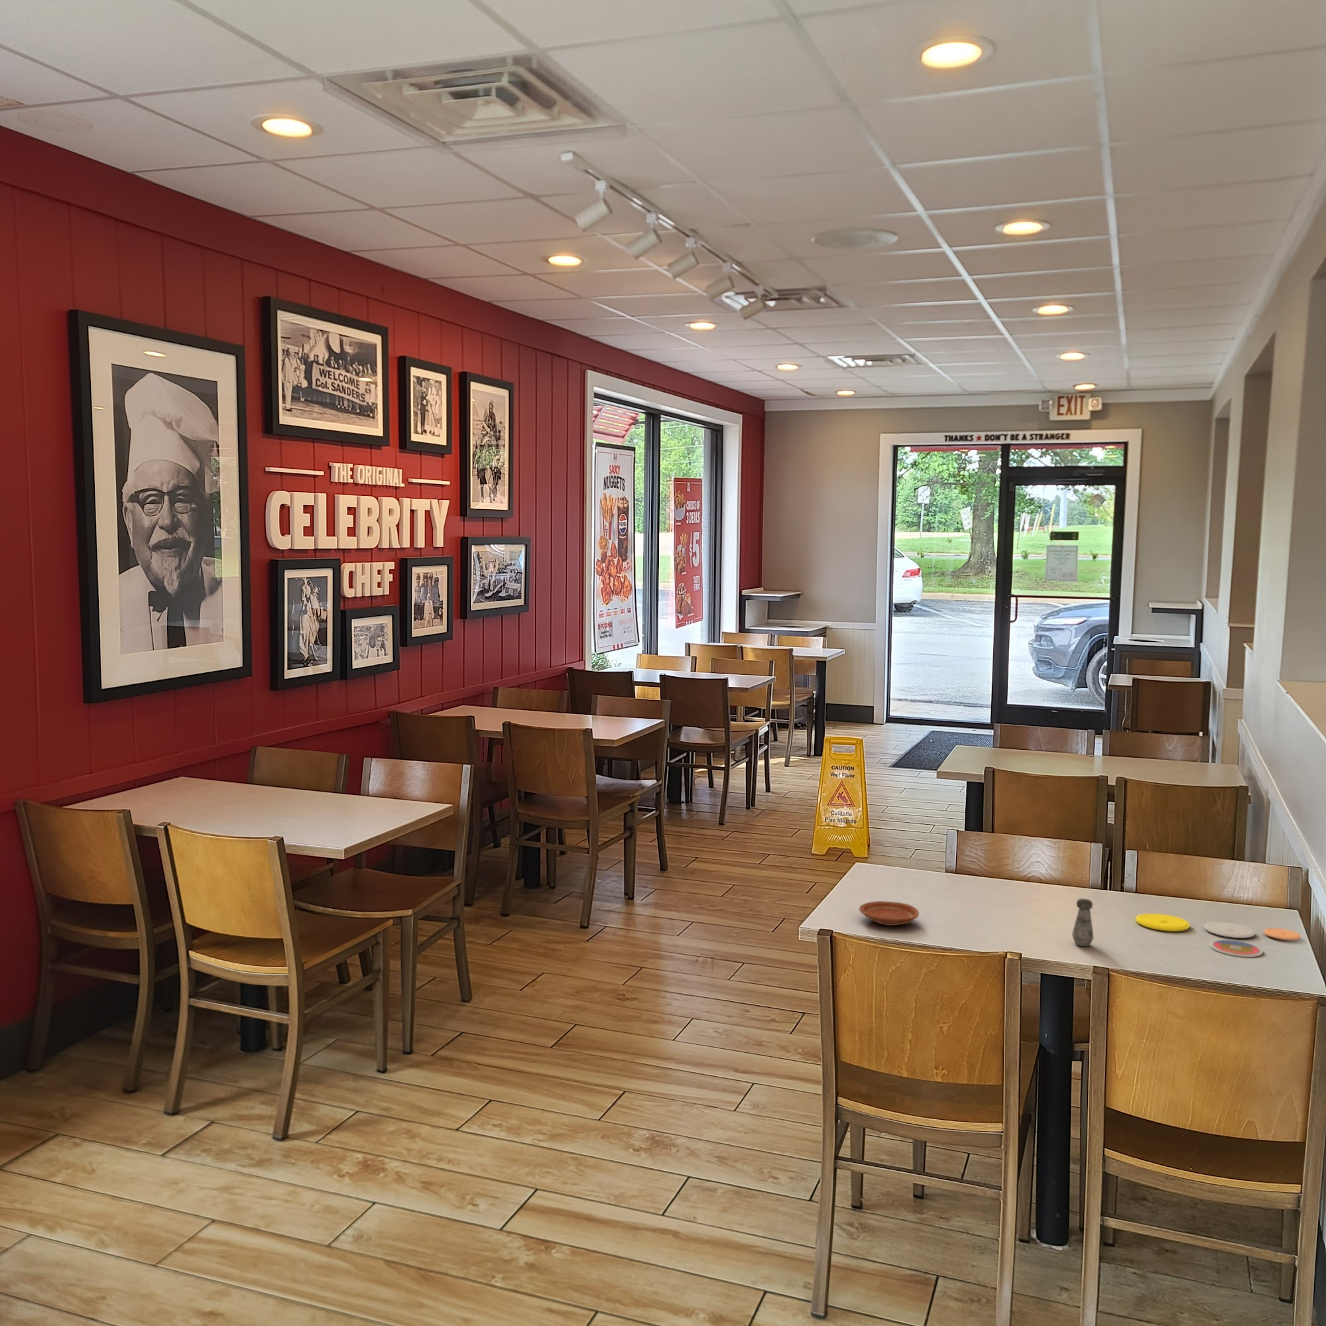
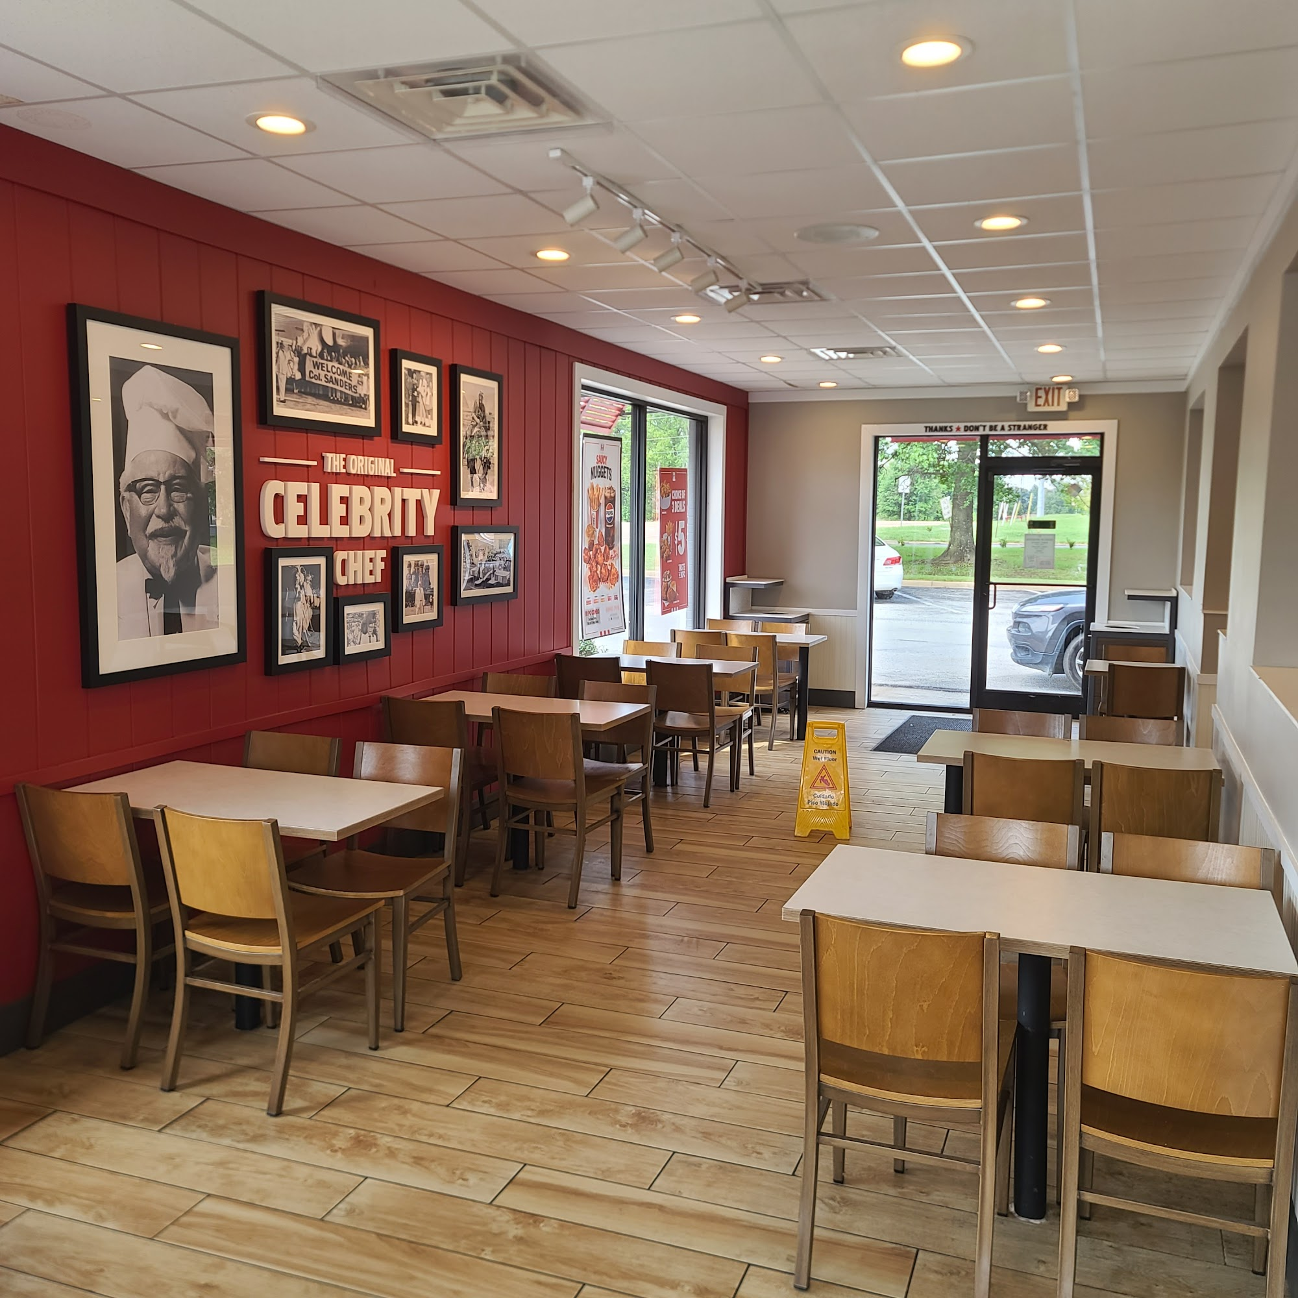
- plate [858,900,919,926]
- salt shaker [1071,897,1094,947]
- plate [1135,913,1302,958]
